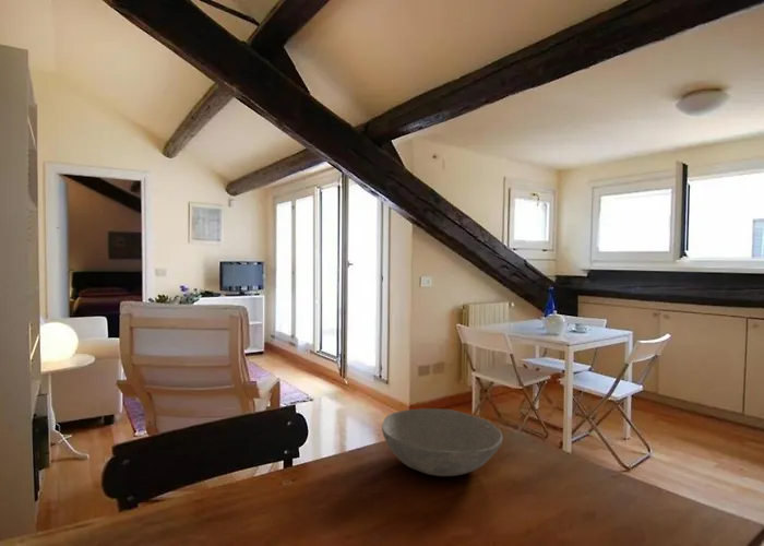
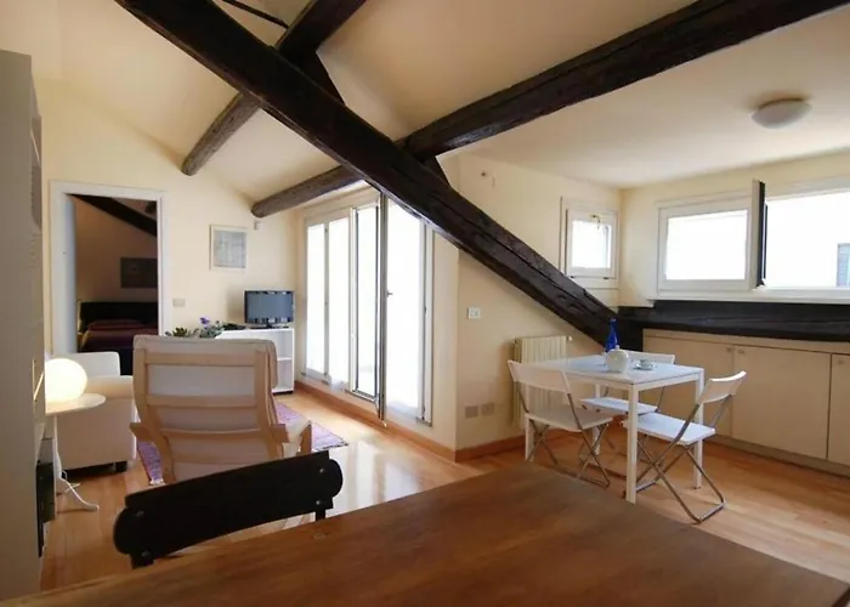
- bowl [381,407,503,477]
